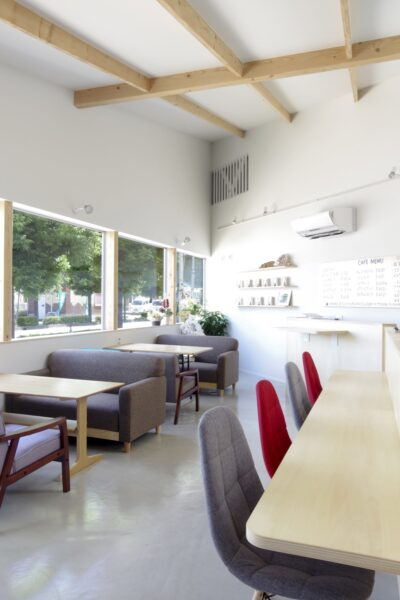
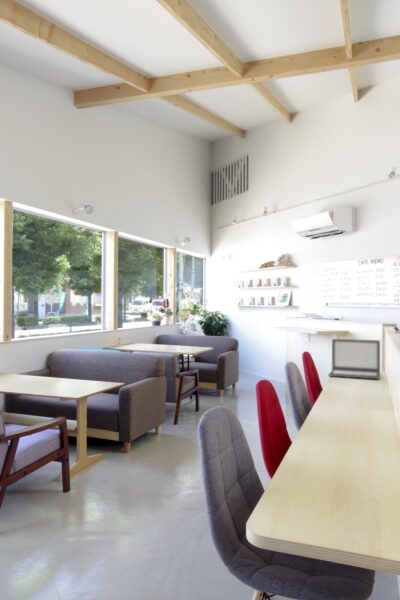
+ laptop [327,338,381,381]
